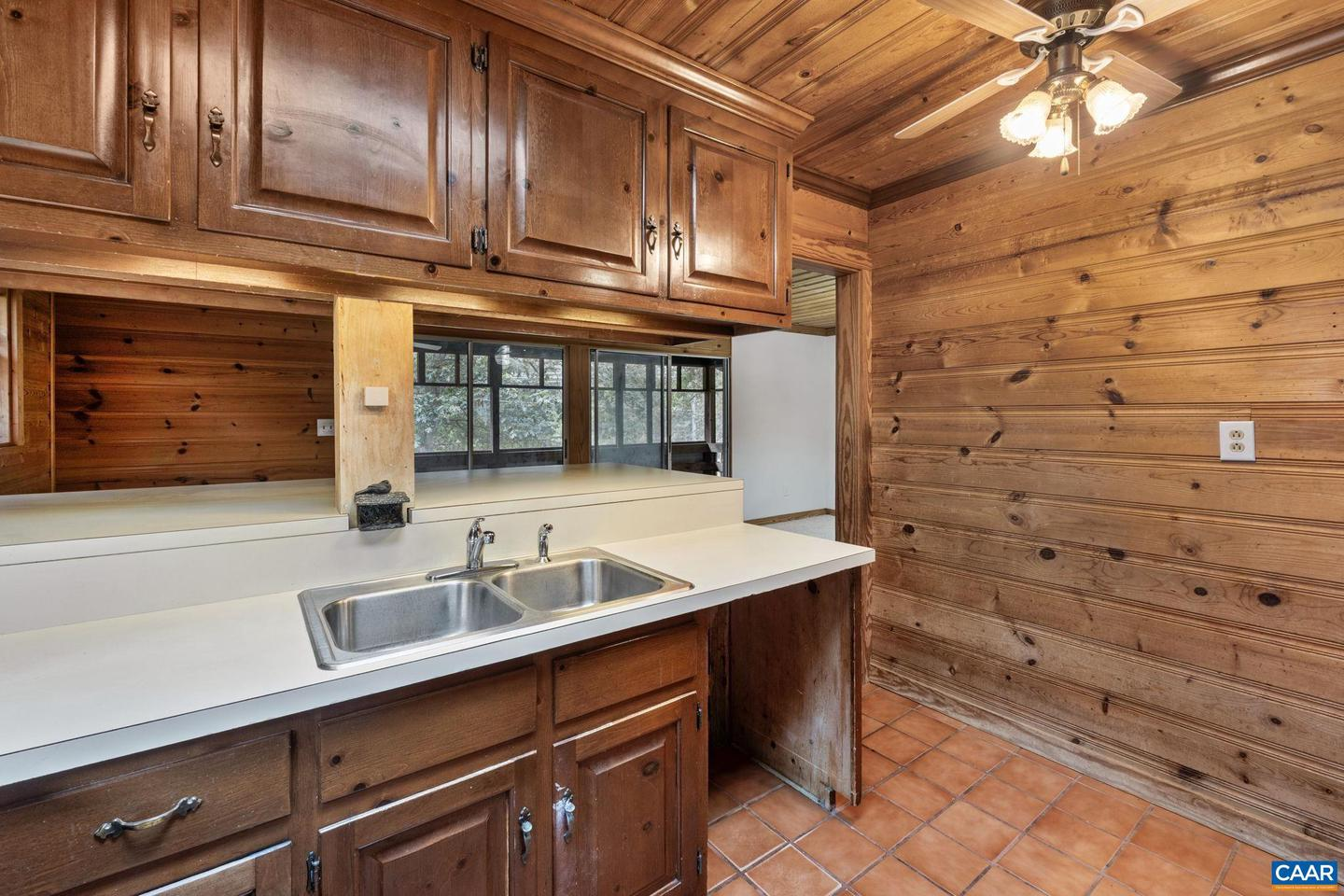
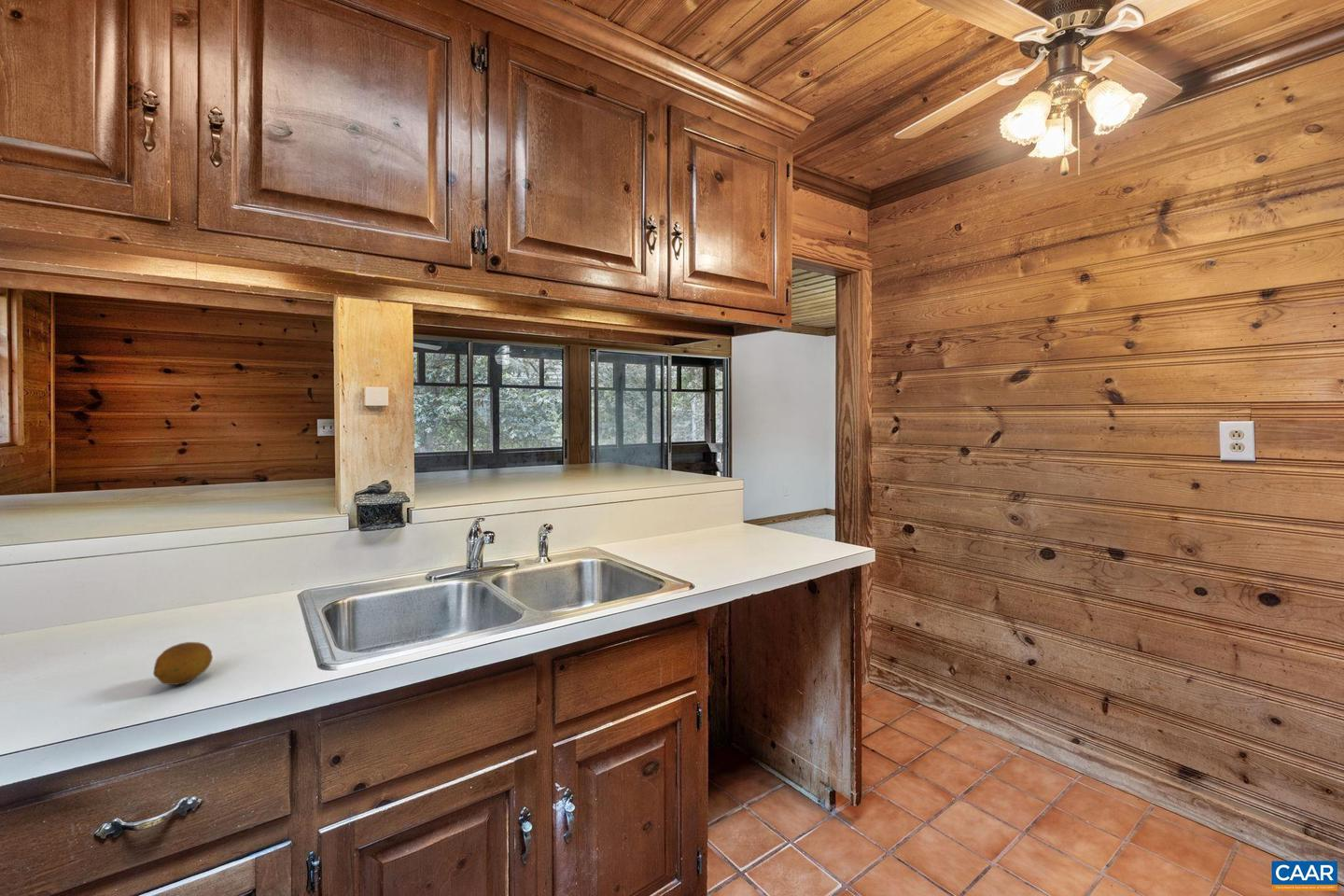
+ fruit [152,641,214,686]
